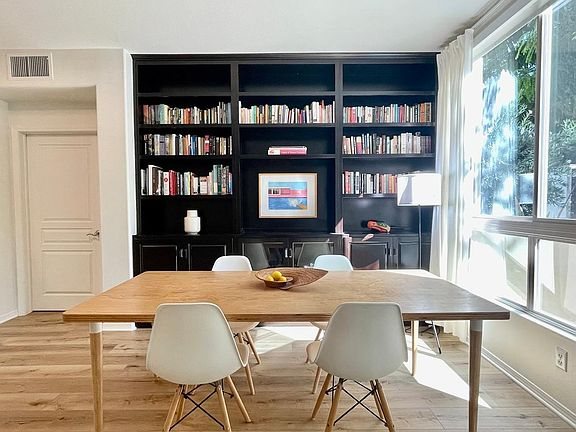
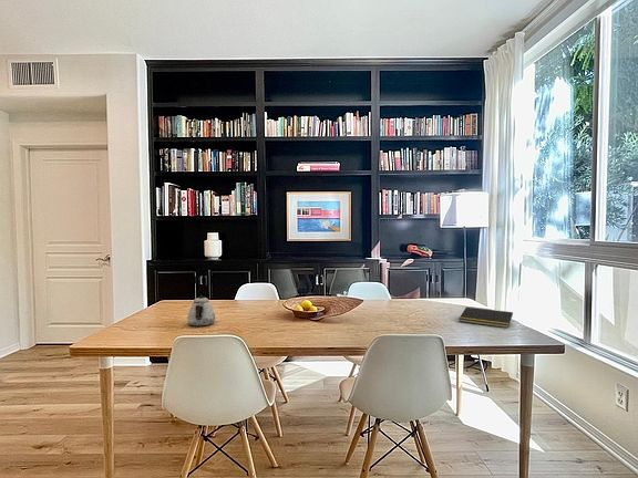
+ notepad [457,306,514,329]
+ teapot [186,294,216,328]
